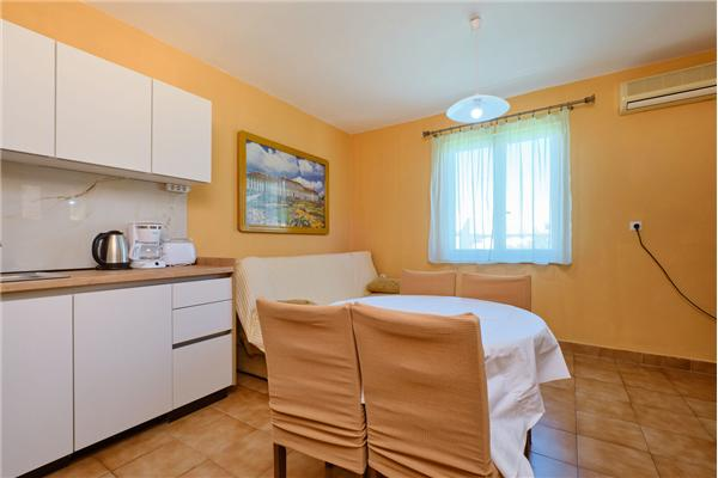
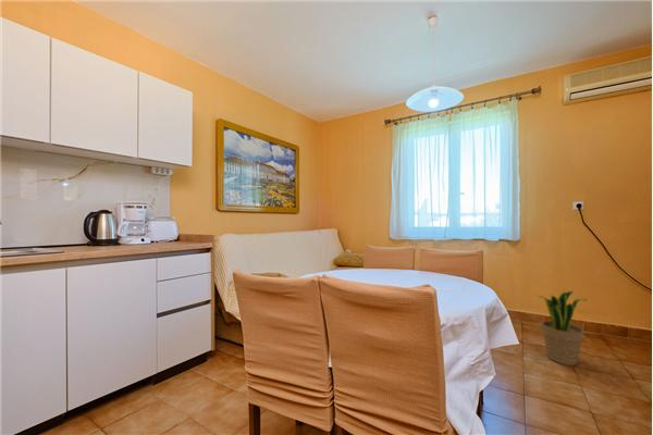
+ potted plant [538,290,587,366]
